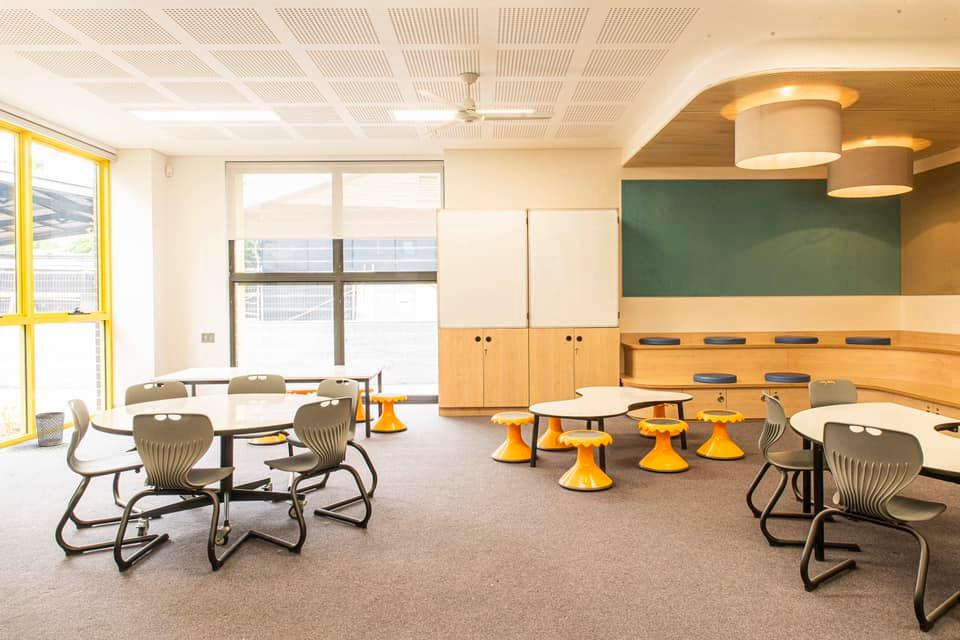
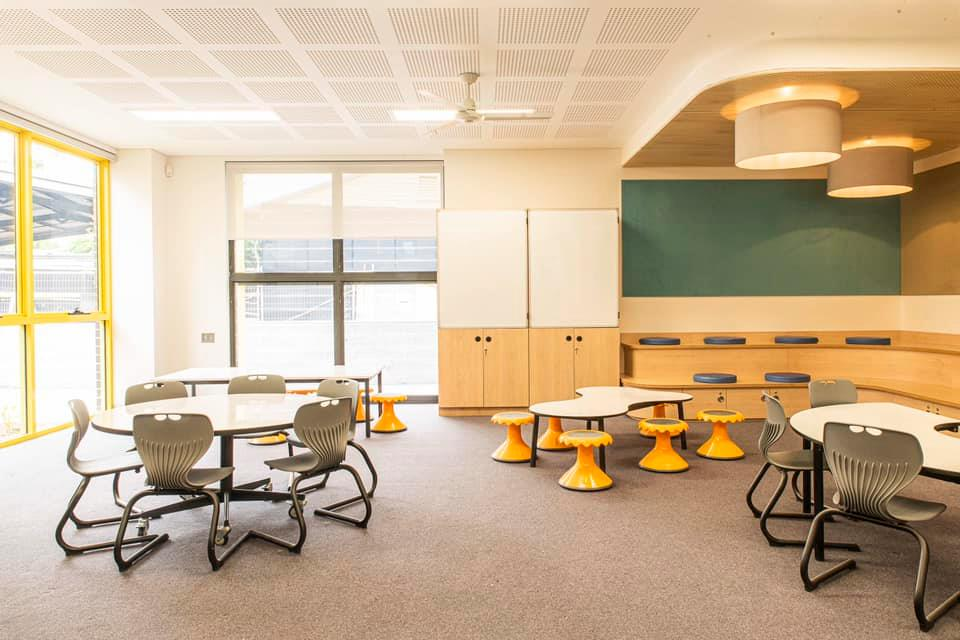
- wastebasket [34,411,66,447]
